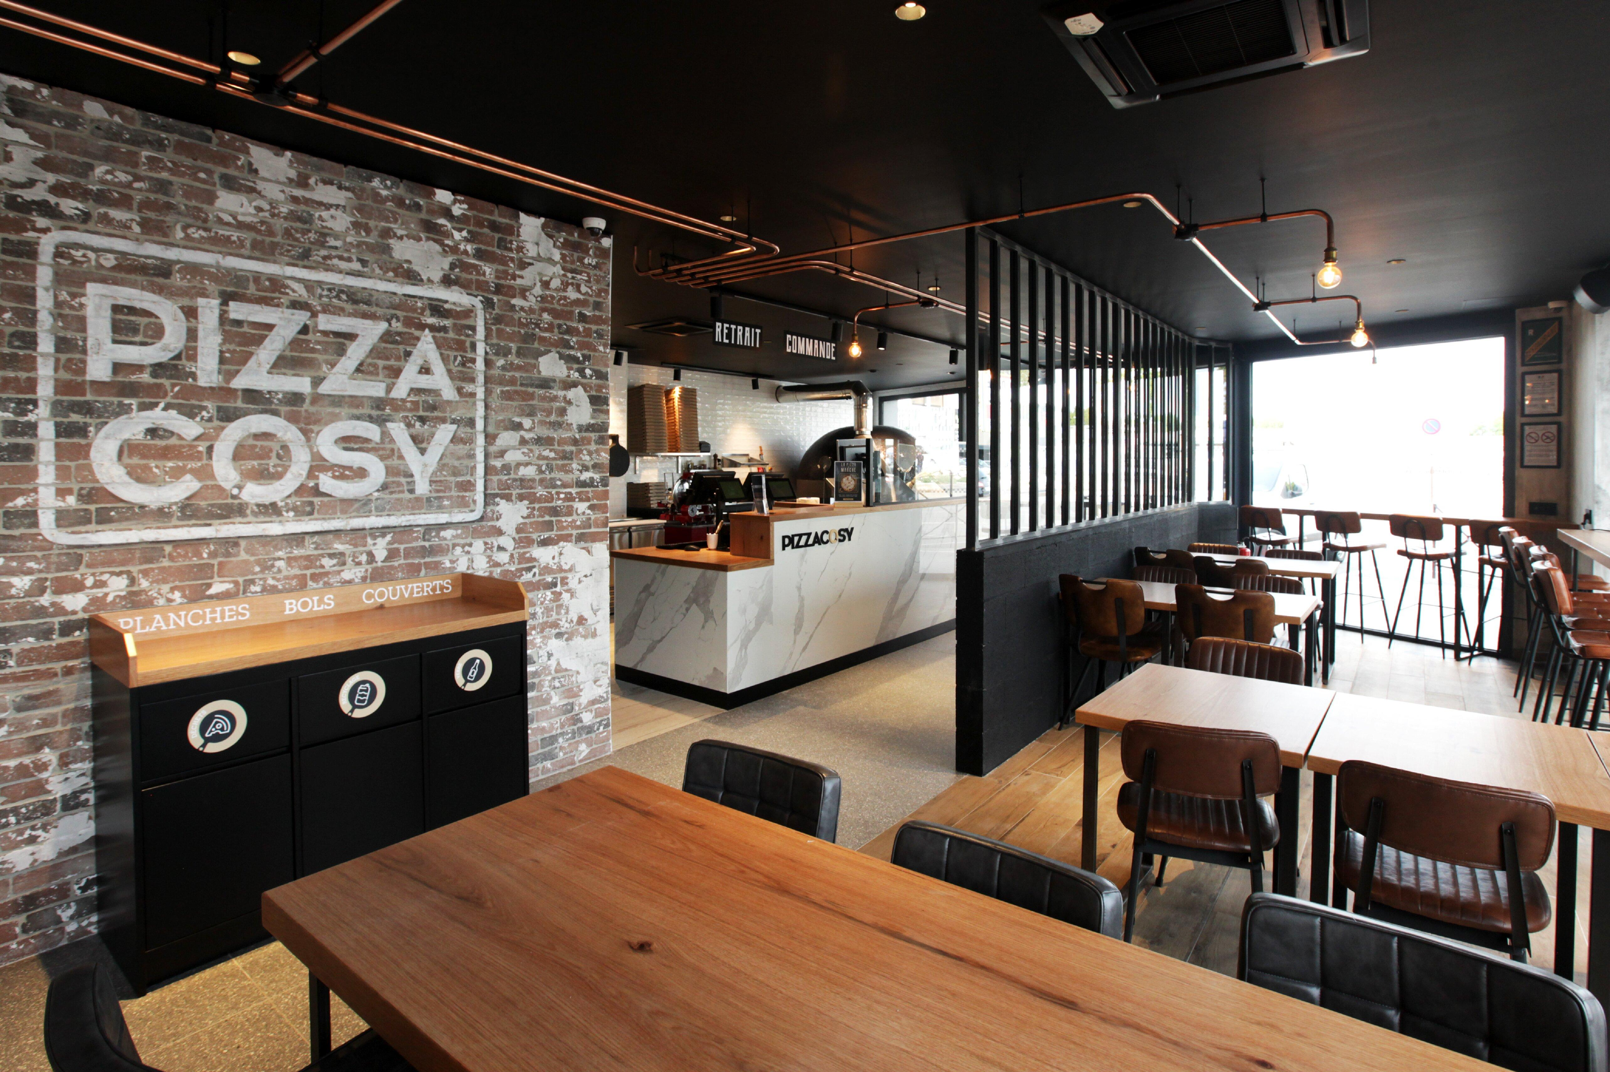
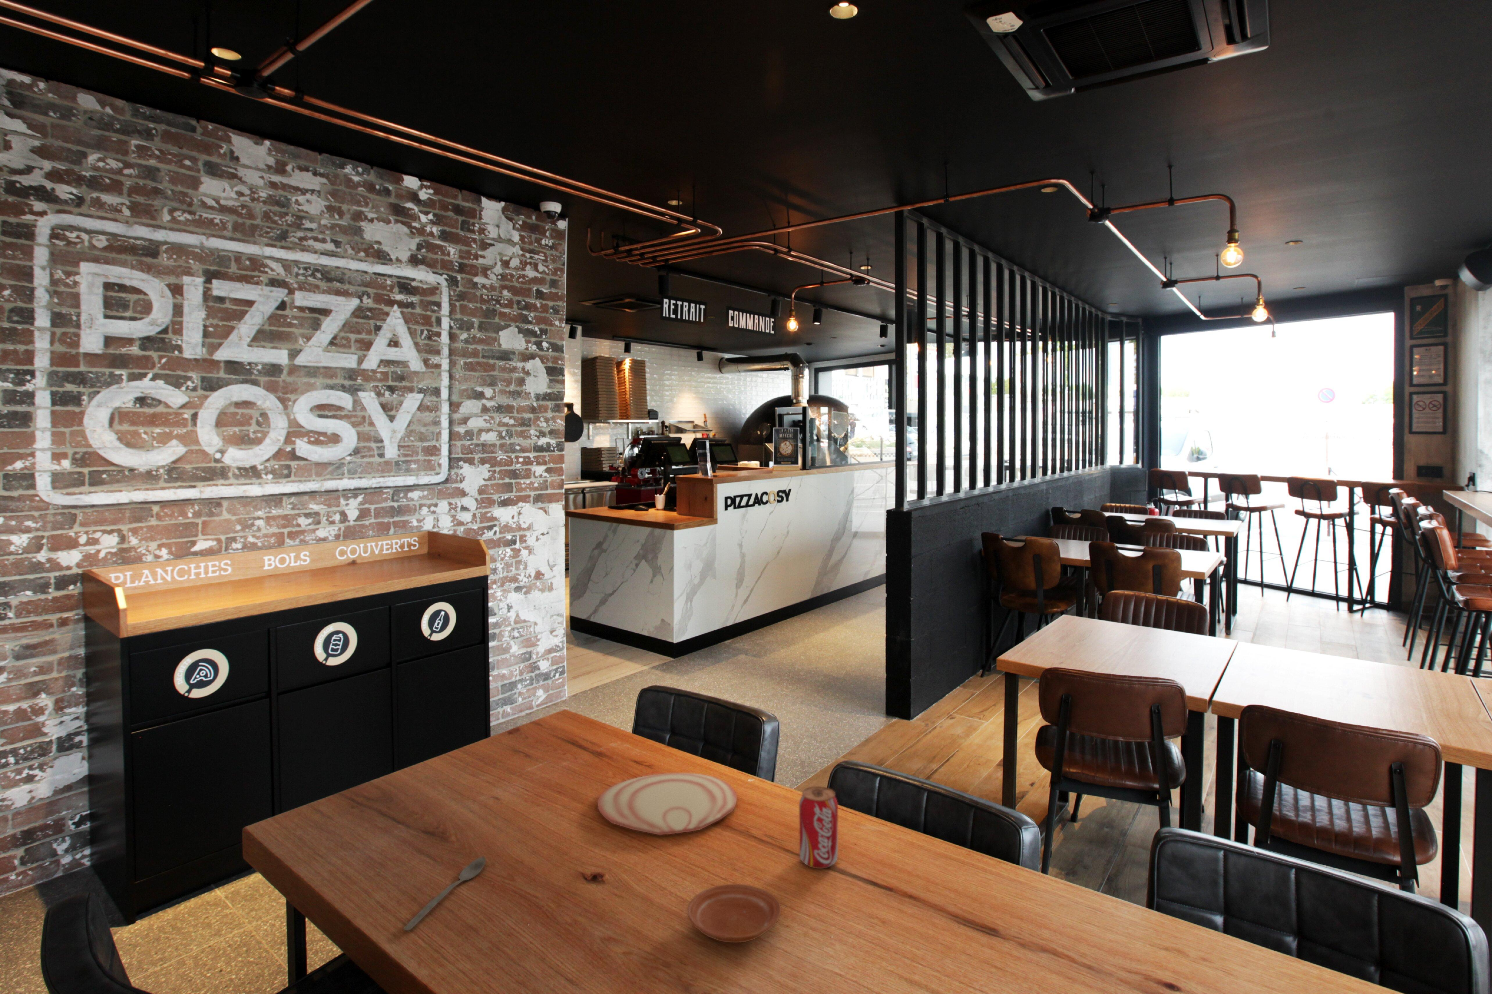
+ beverage can [799,787,839,869]
+ spoon [403,856,486,931]
+ plate [597,772,738,835]
+ plate [687,884,782,943]
